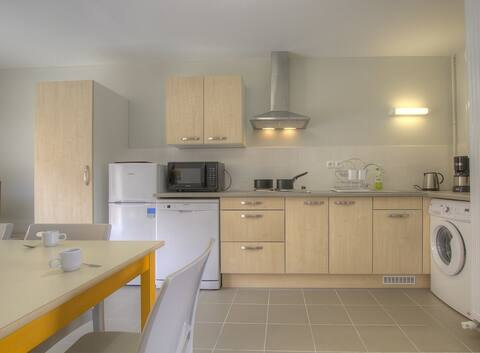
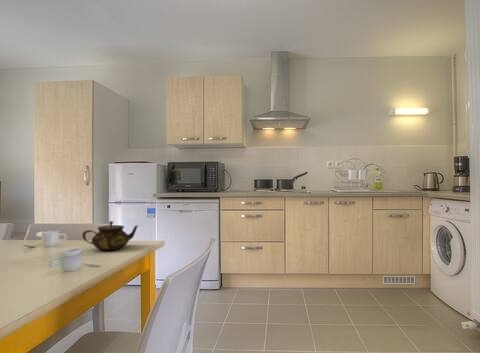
+ teapot [81,220,140,251]
